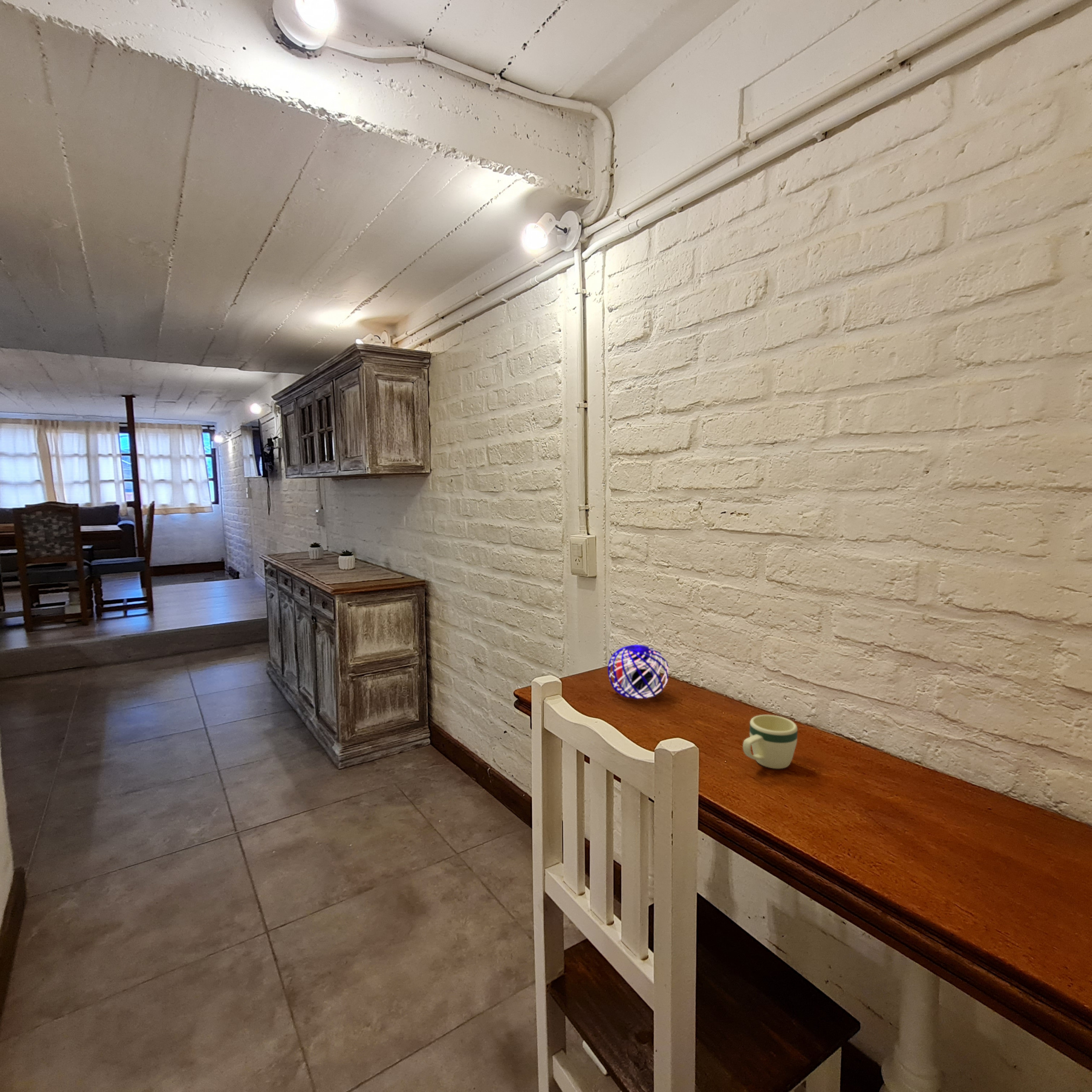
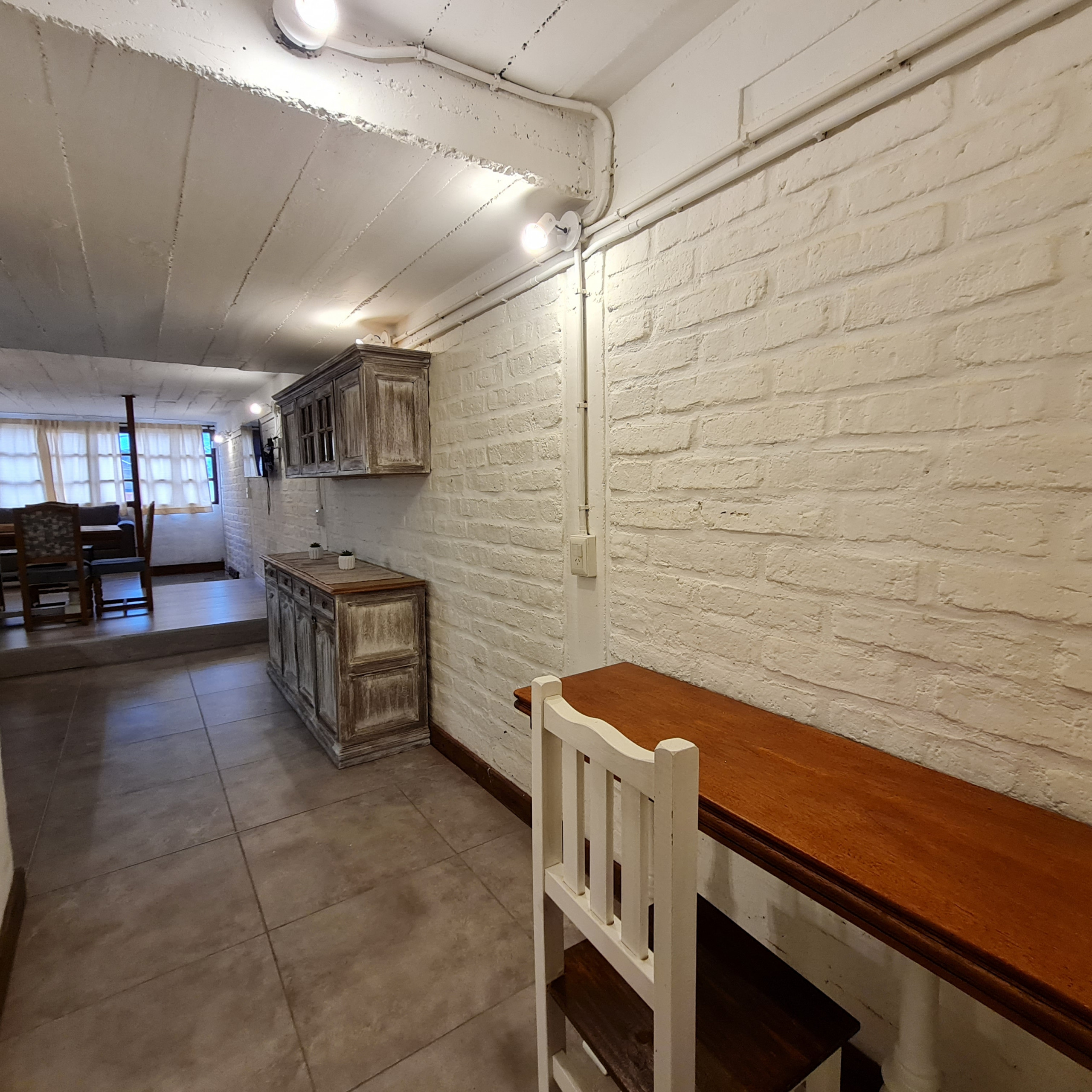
- decorative orb [607,644,669,700]
- mug [742,714,798,769]
